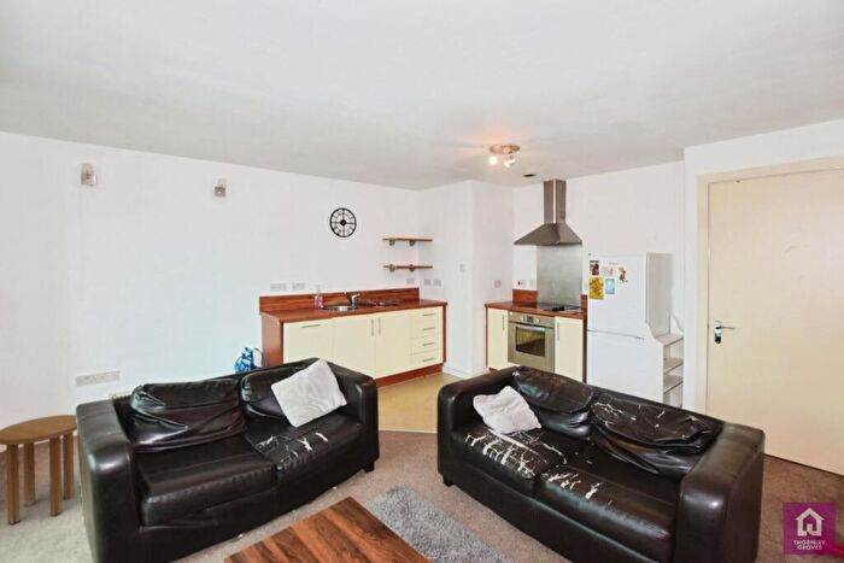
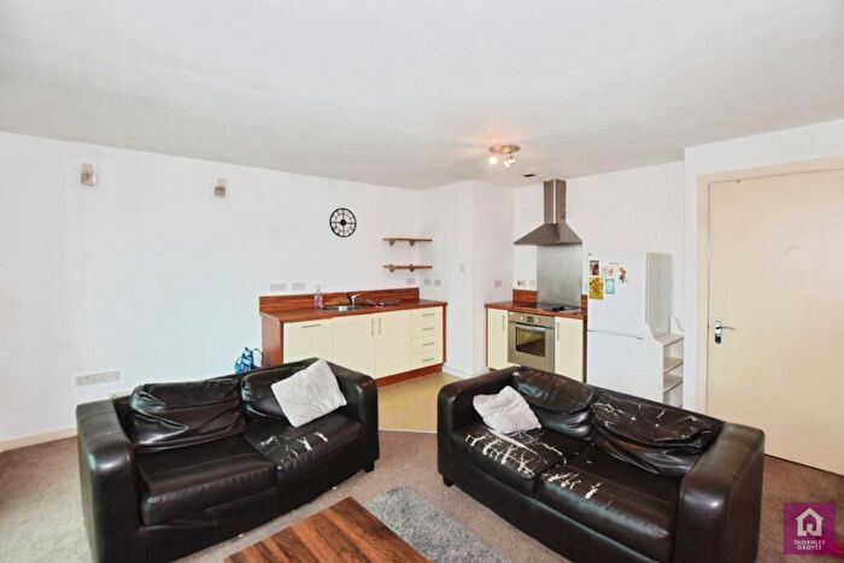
- side table [0,414,78,526]
